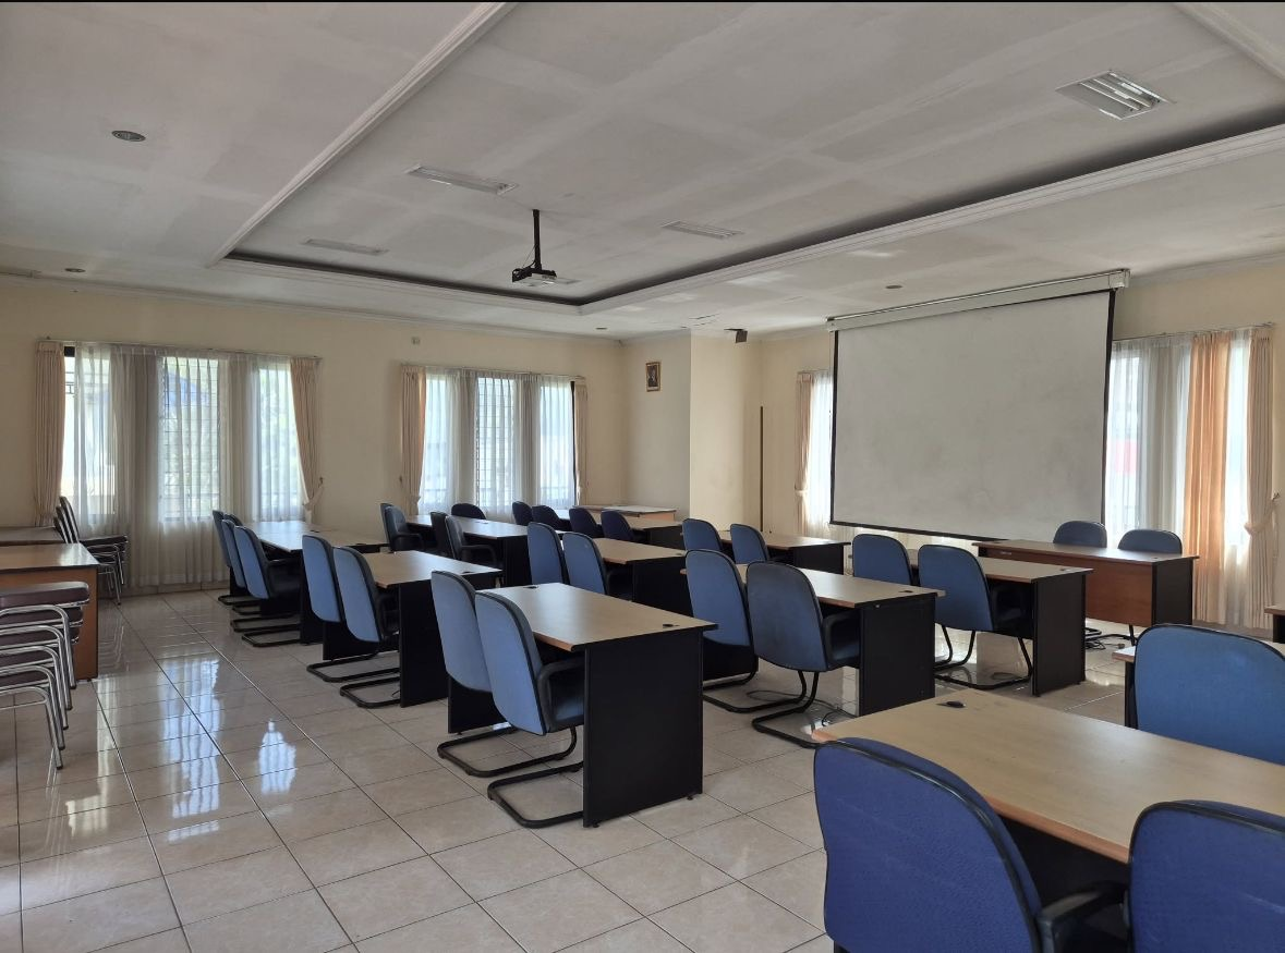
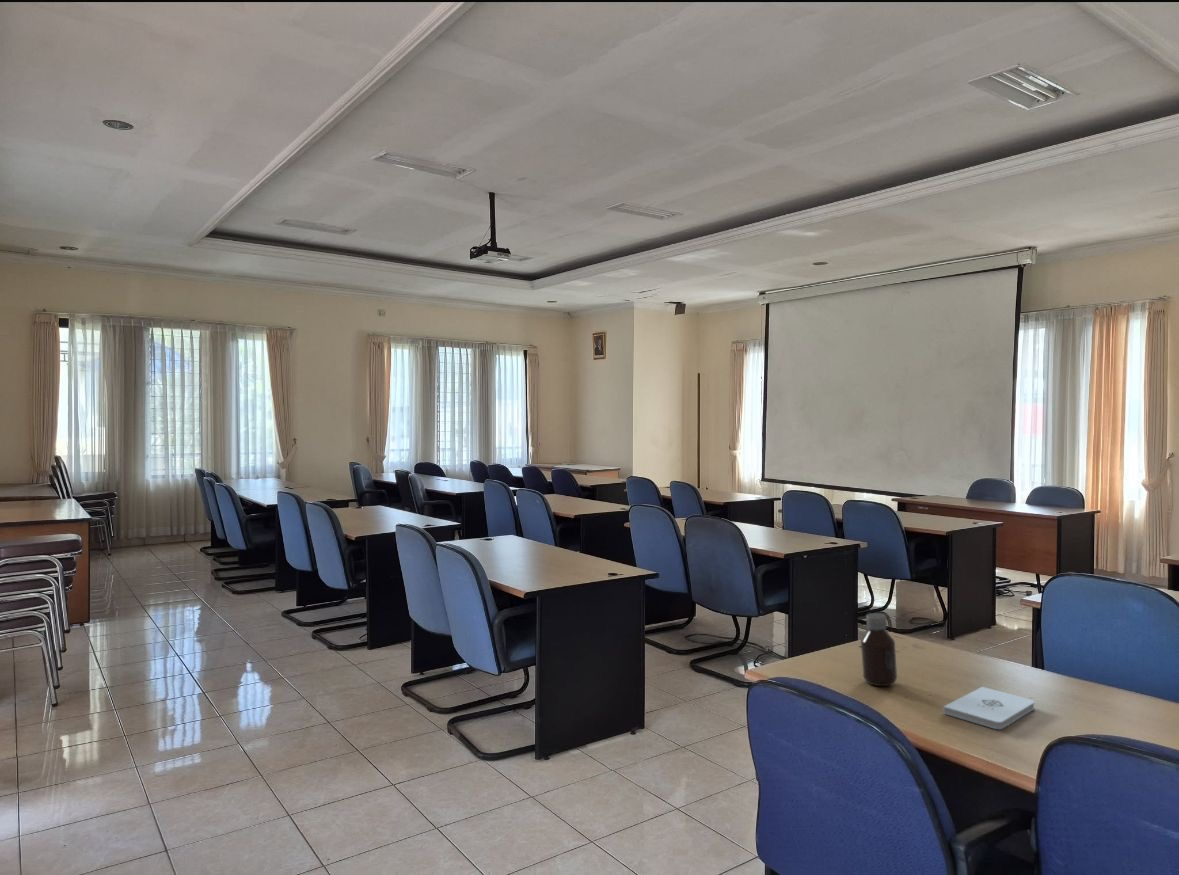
+ bottle [860,612,898,687]
+ notepad [942,686,1036,730]
